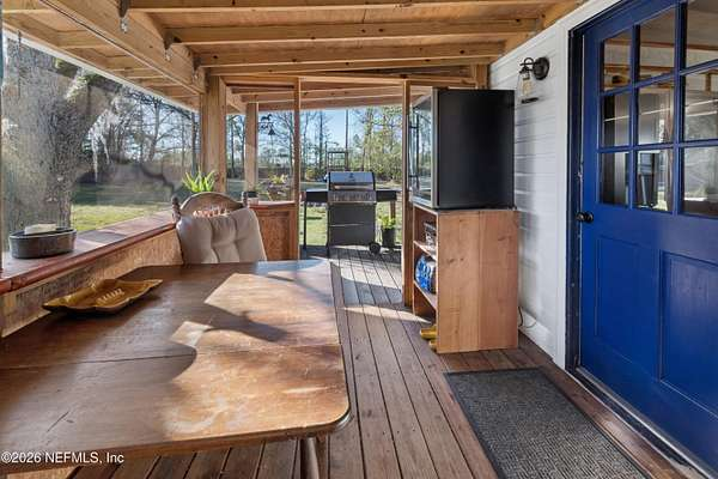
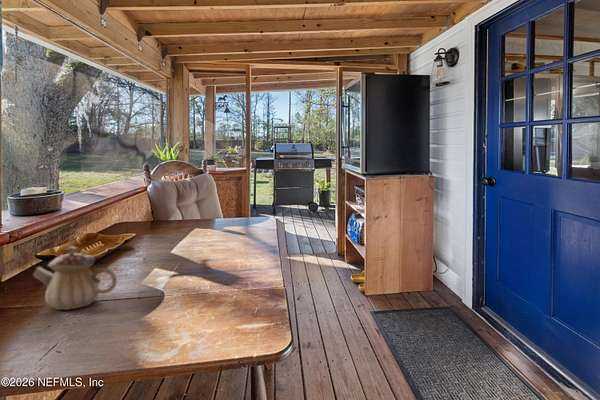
+ teapot [32,245,118,311]
